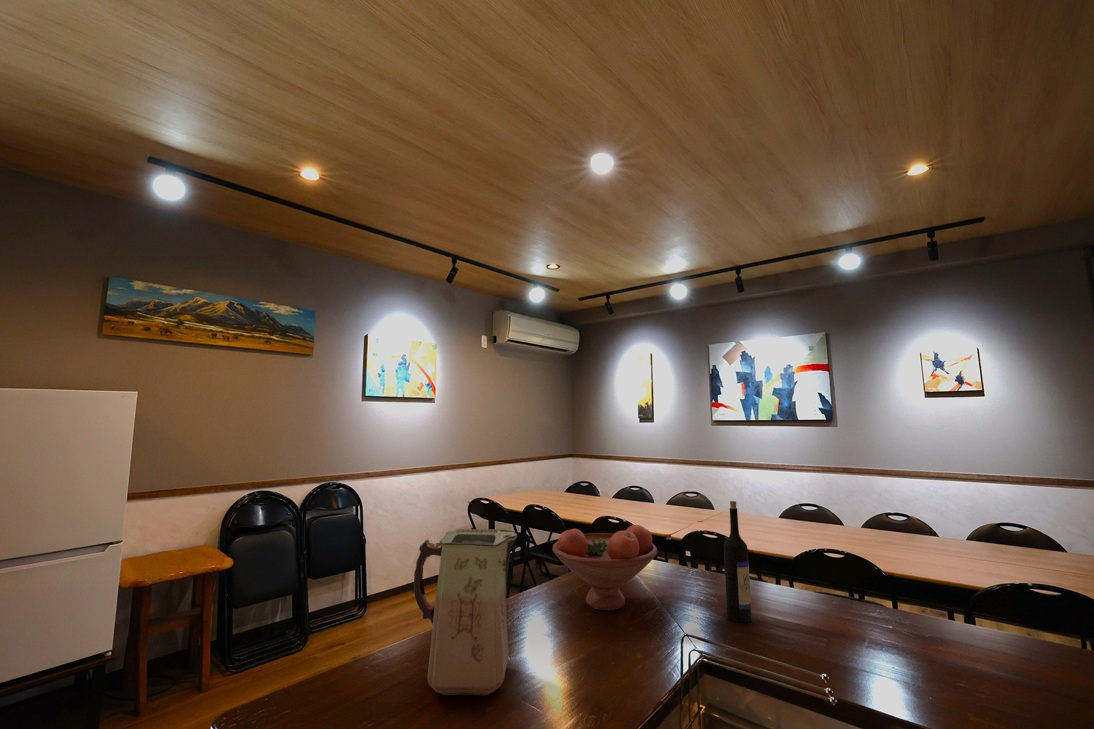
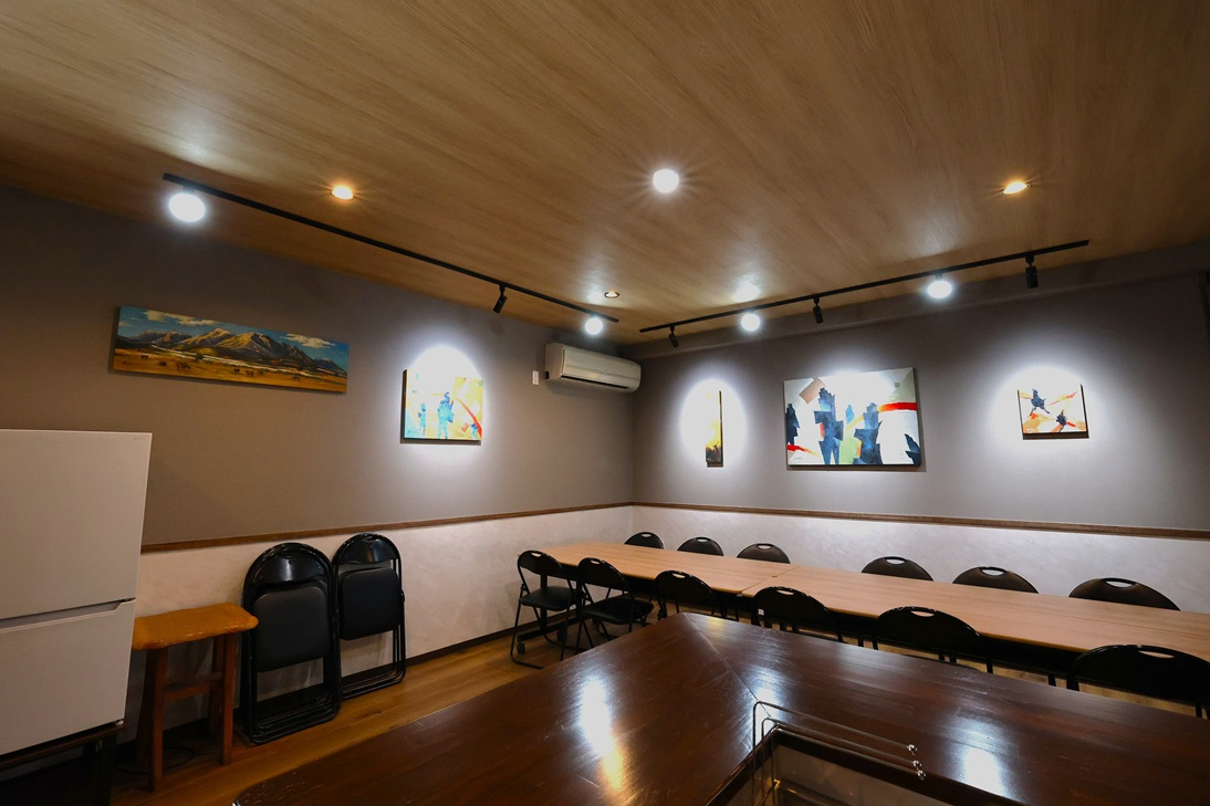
- vase [413,528,518,697]
- wine bottle [723,500,752,624]
- fruit bowl [552,524,658,611]
